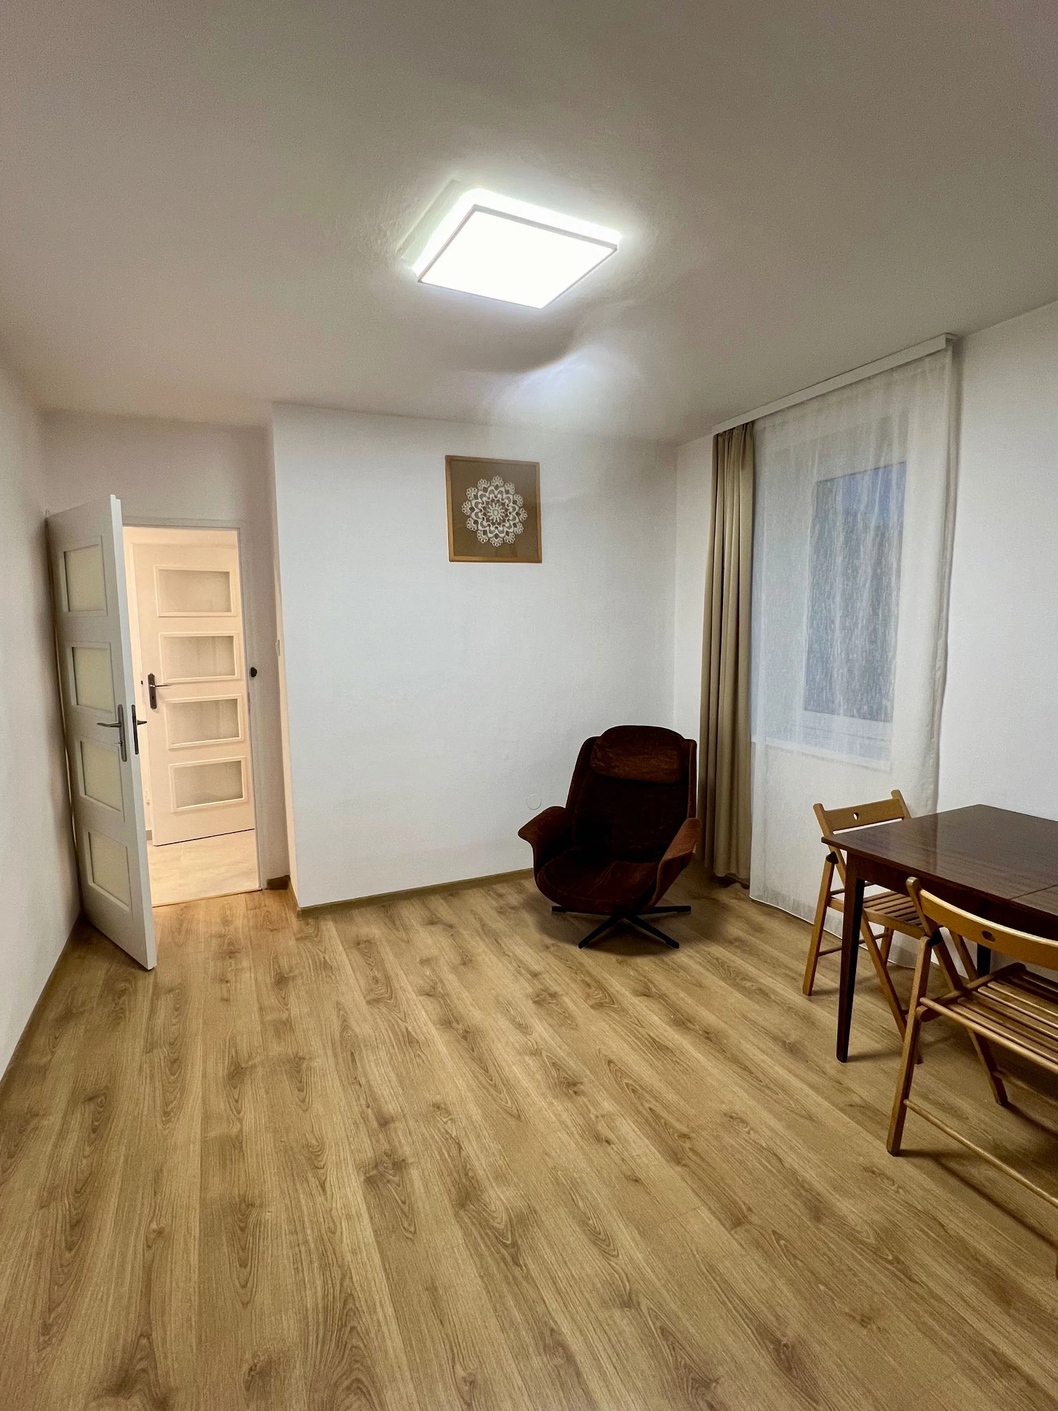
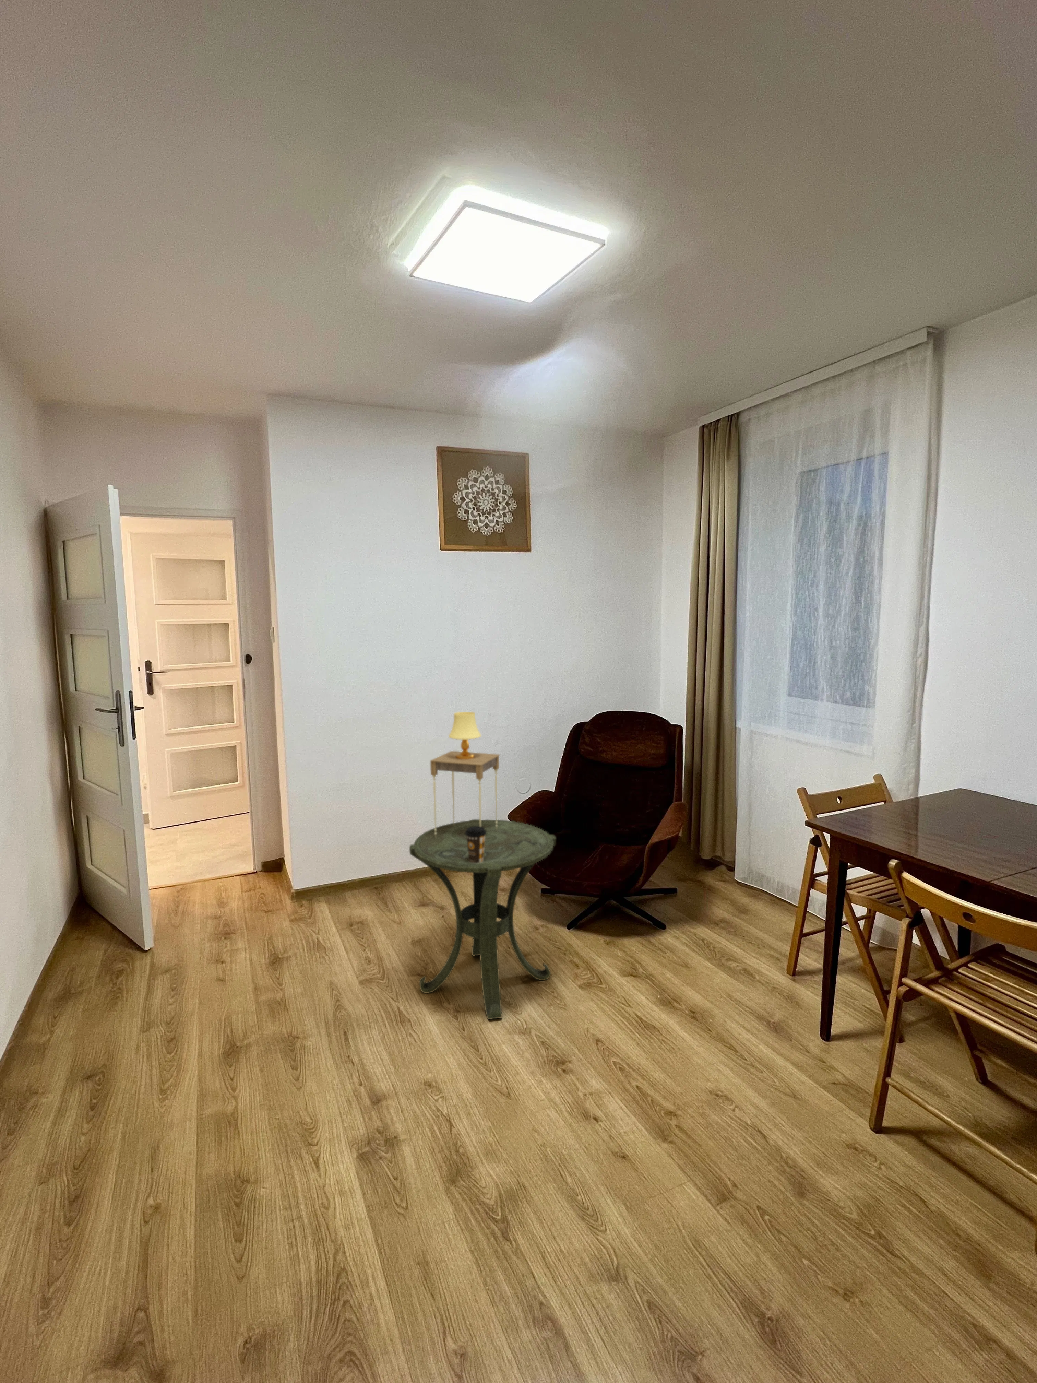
+ table lamp [430,711,500,834]
+ side table [410,819,556,1019]
+ coffee cup [465,827,486,864]
